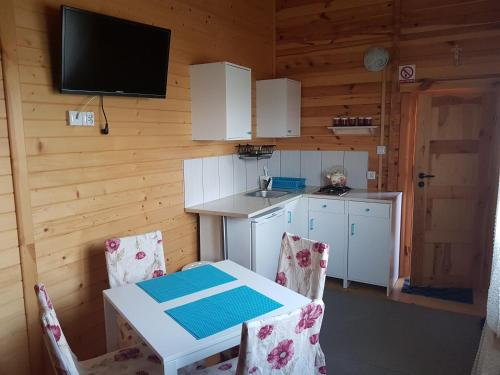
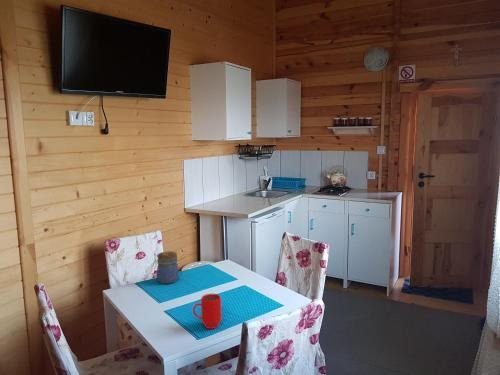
+ jar [156,250,179,285]
+ mug [192,293,223,330]
